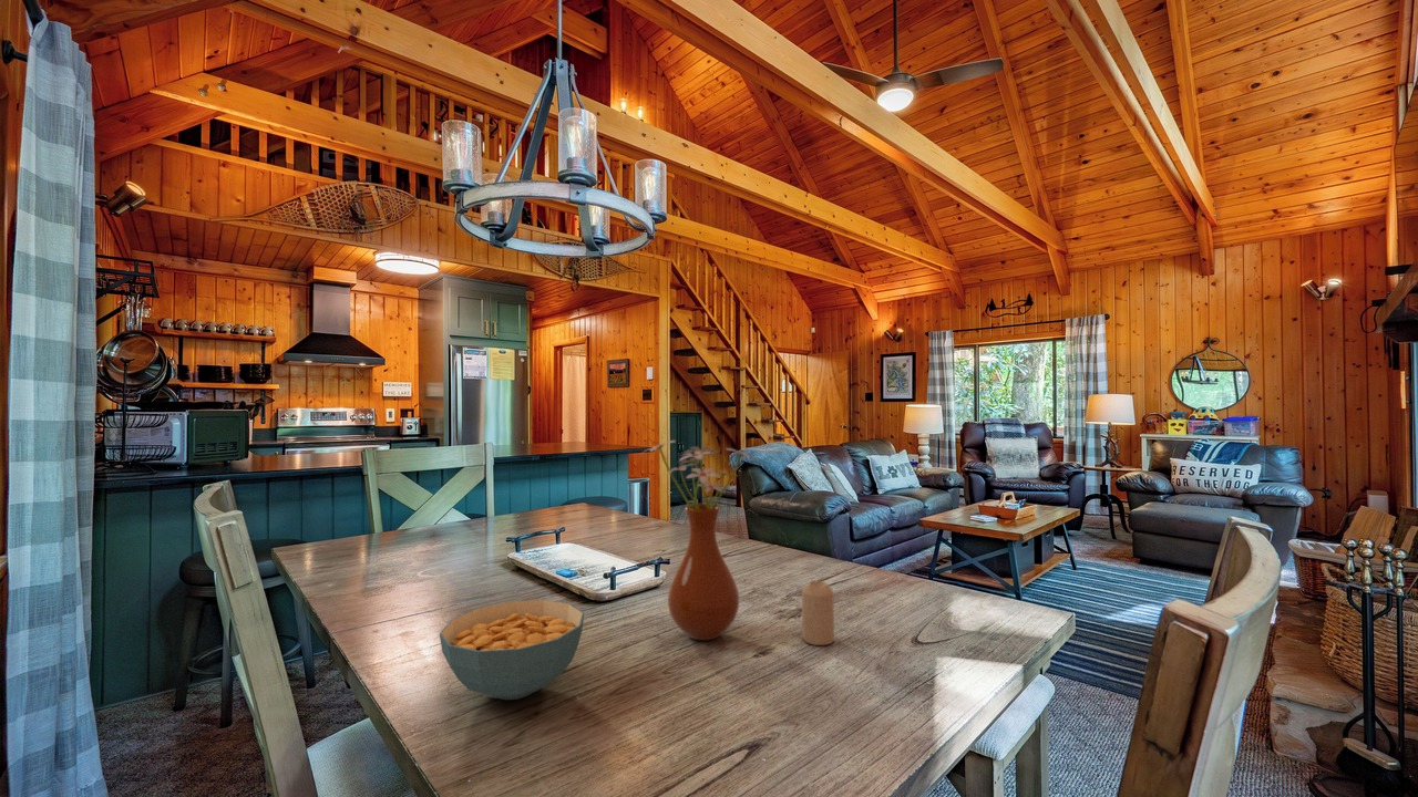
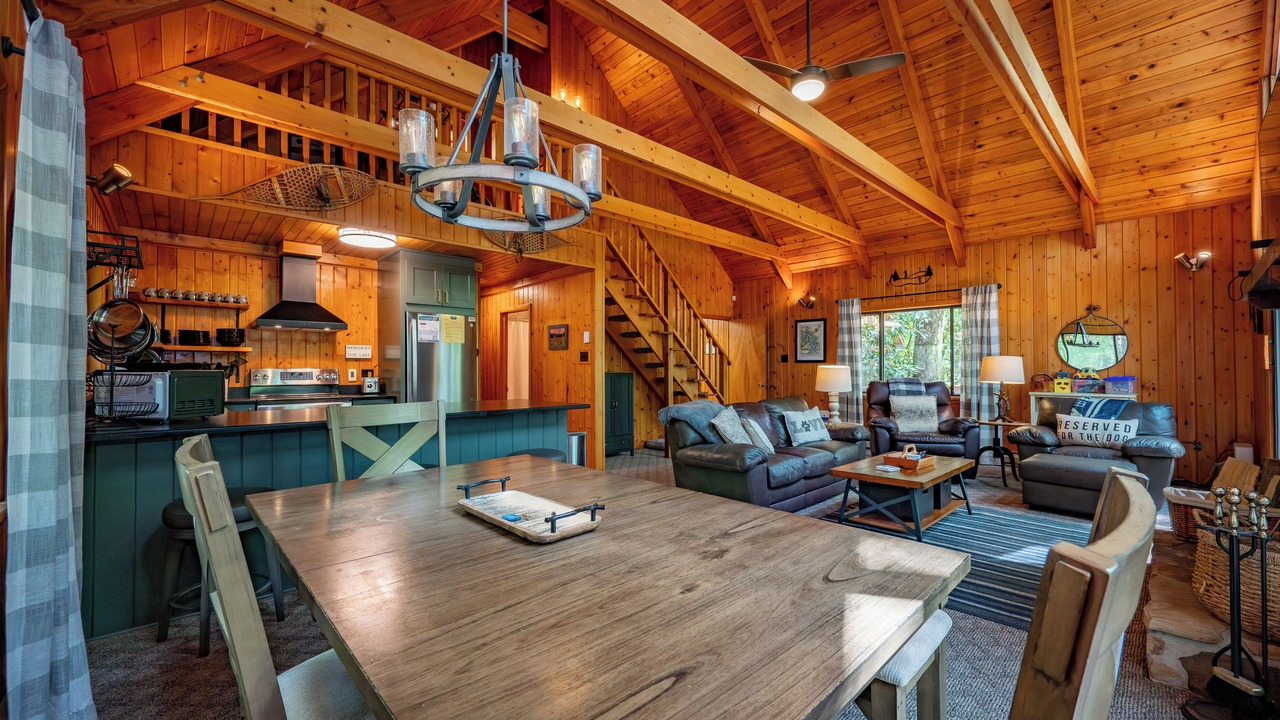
- vase [640,438,760,641]
- cereal bowl [439,599,585,701]
- candle [801,579,835,646]
